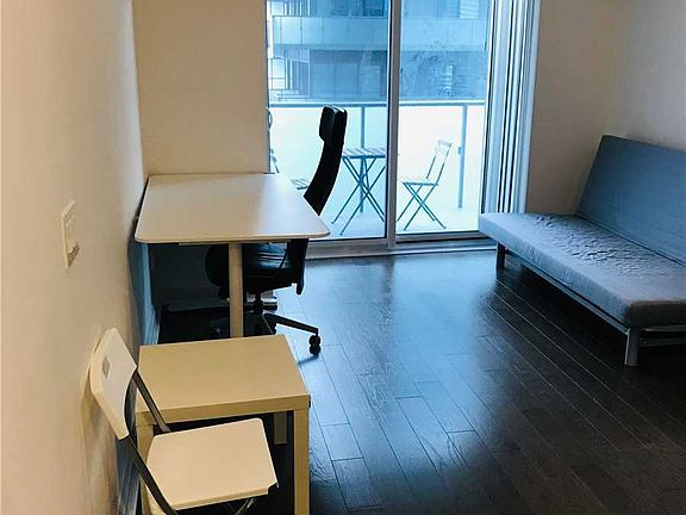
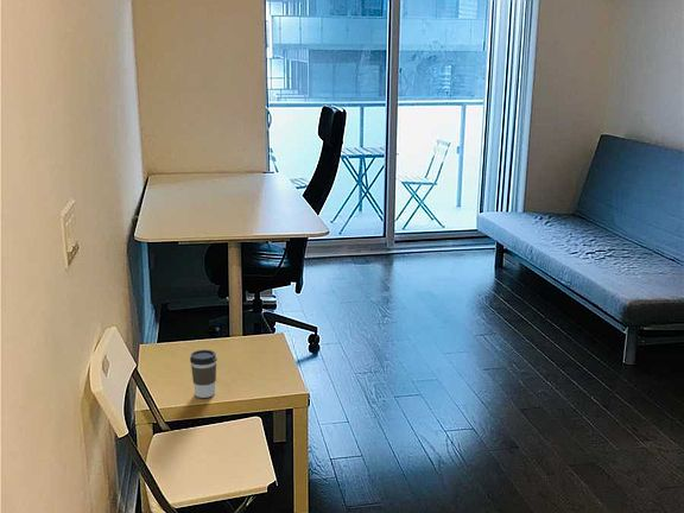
+ coffee cup [189,349,218,399]
